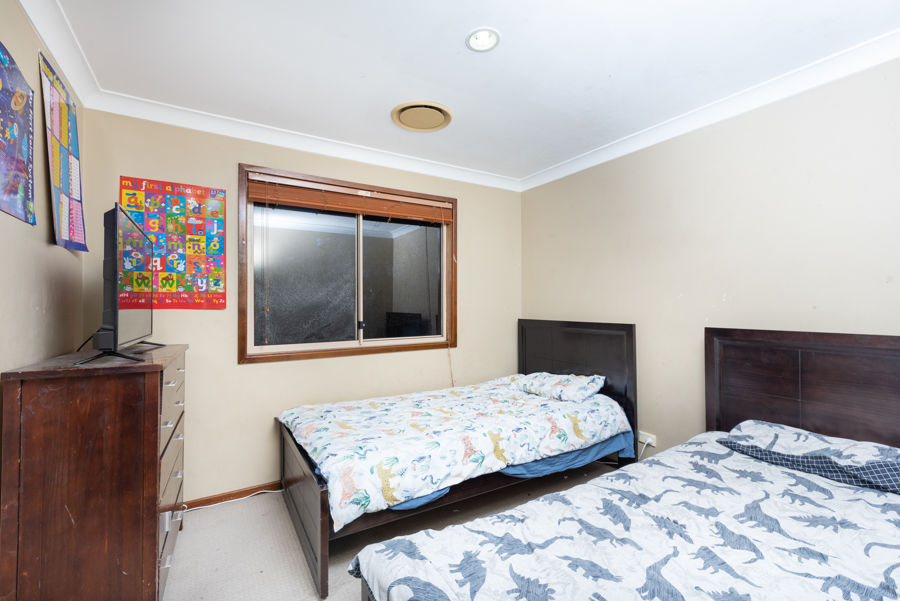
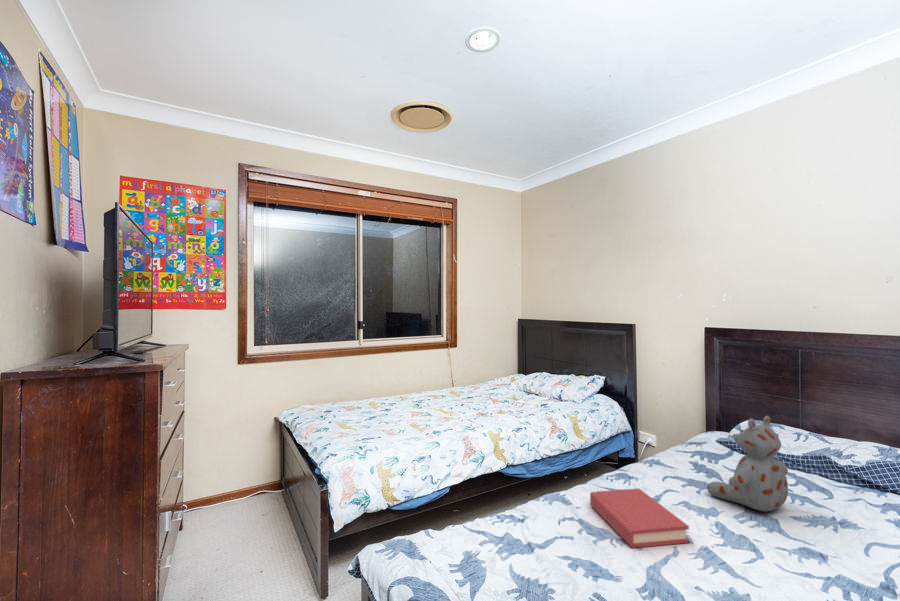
+ hardback book [589,487,690,549]
+ stuffed bear [706,415,789,512]
